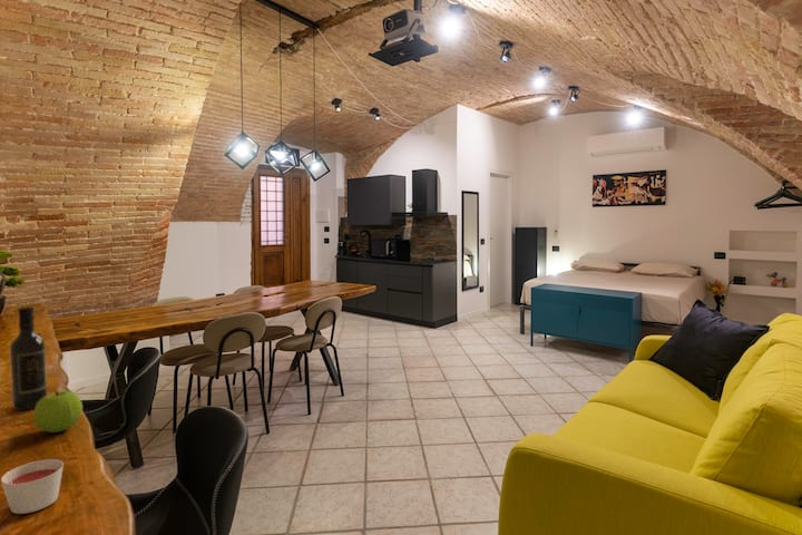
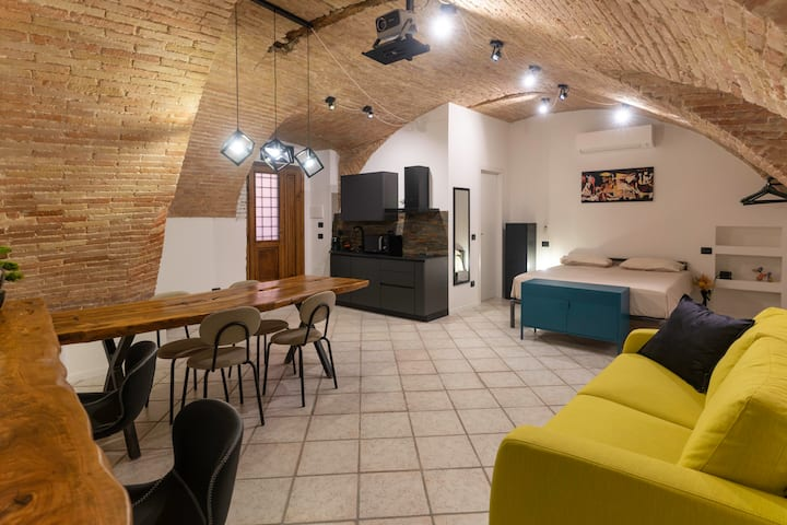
- wine bottle [9,305,48,411]
- apple [32,390,84,434]
- candle [0,458,65,515]
